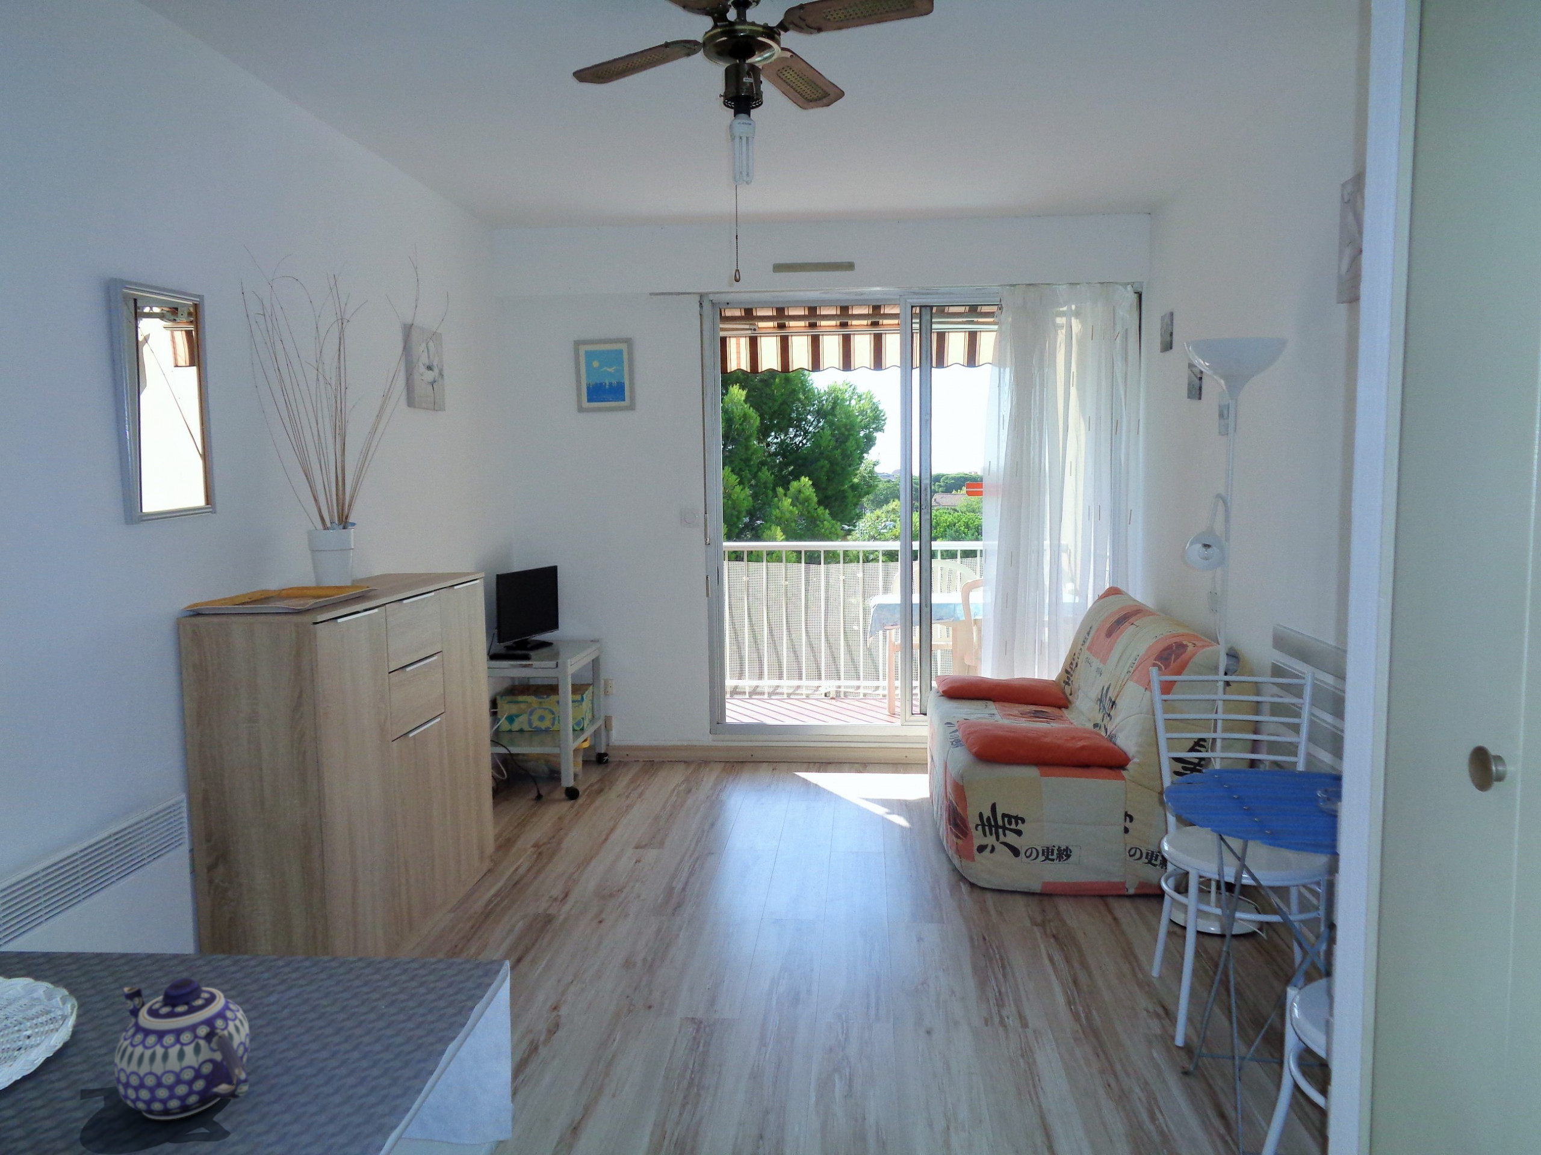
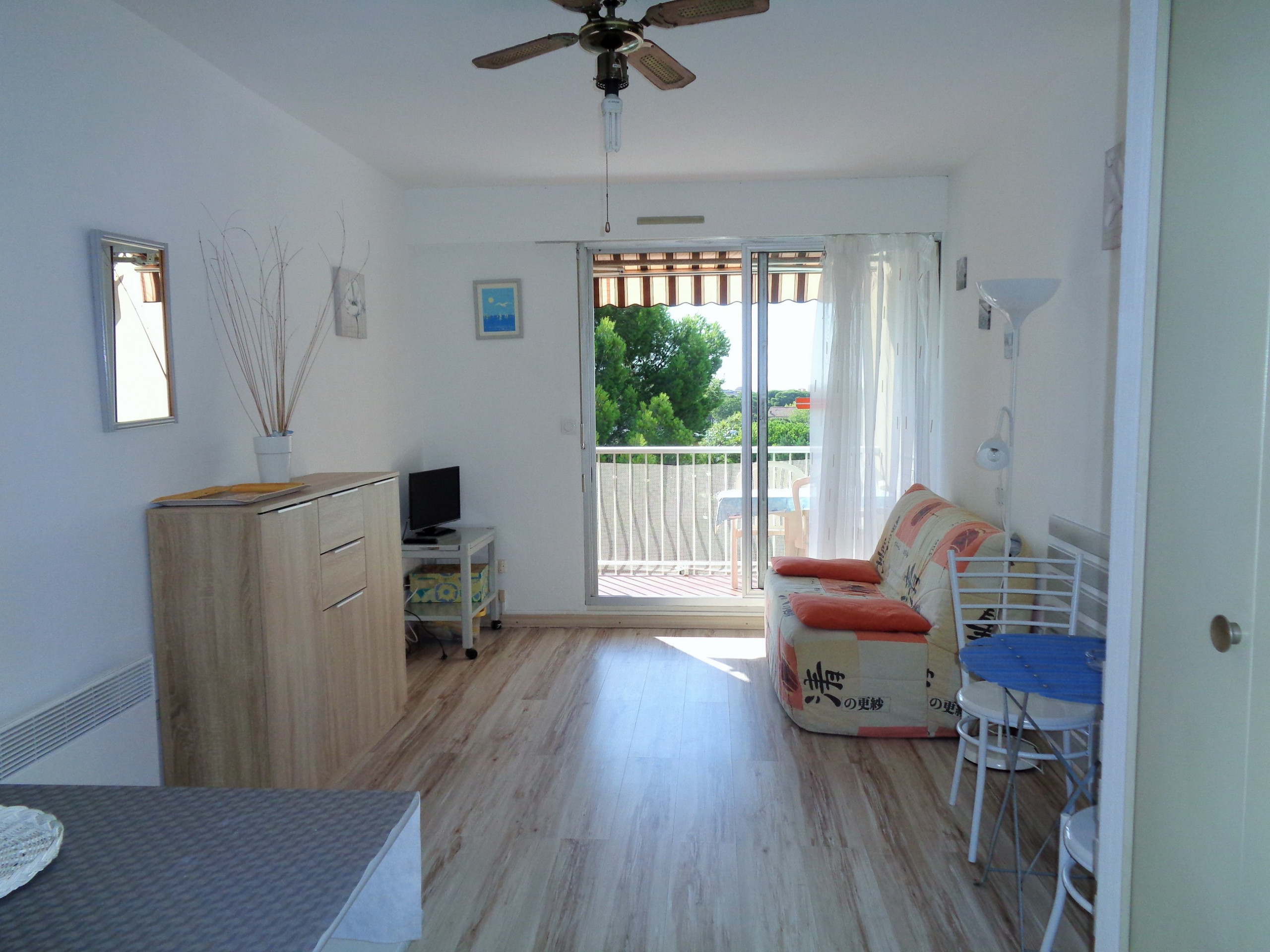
- teapot [113,978,250,1120]
